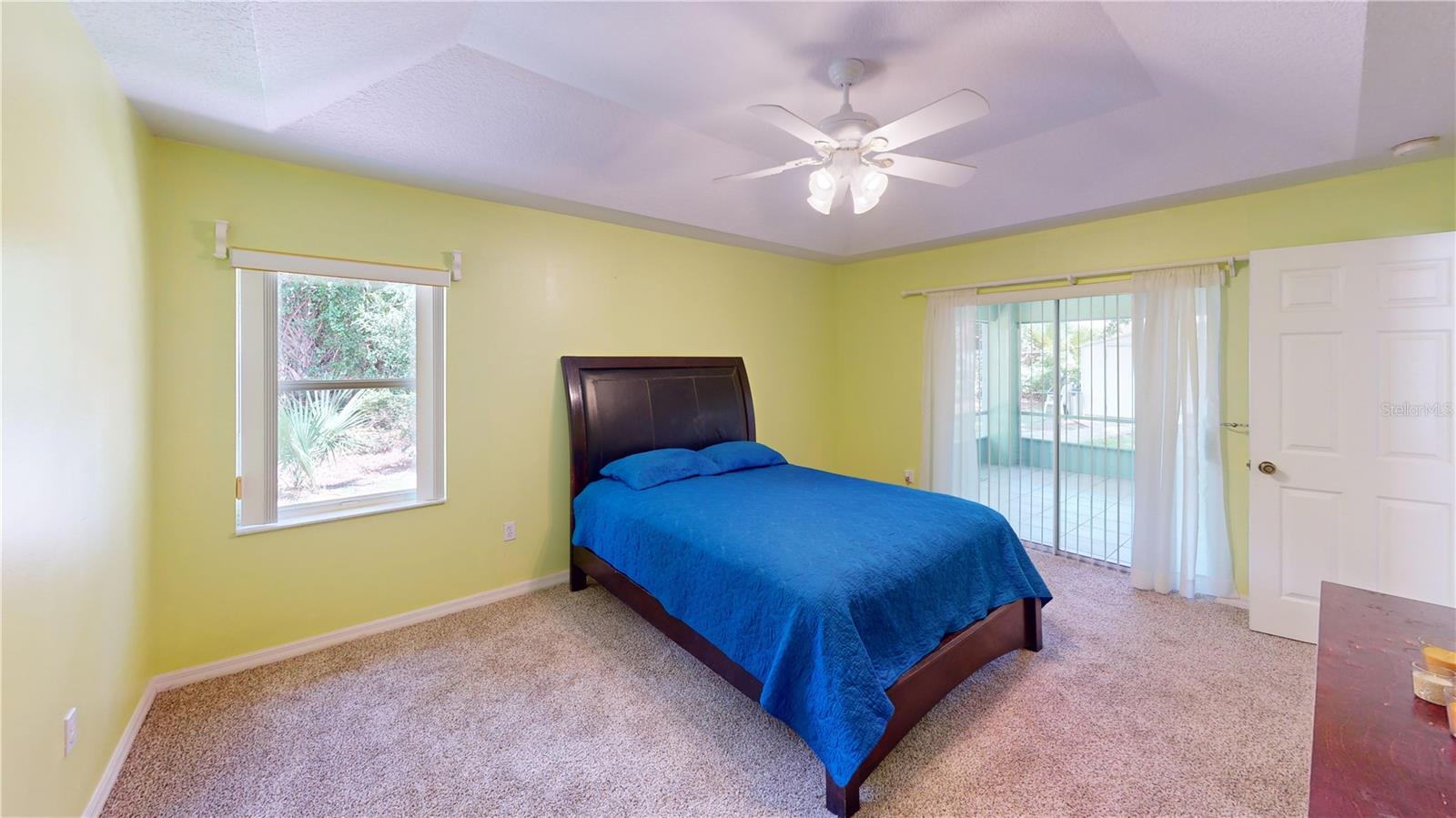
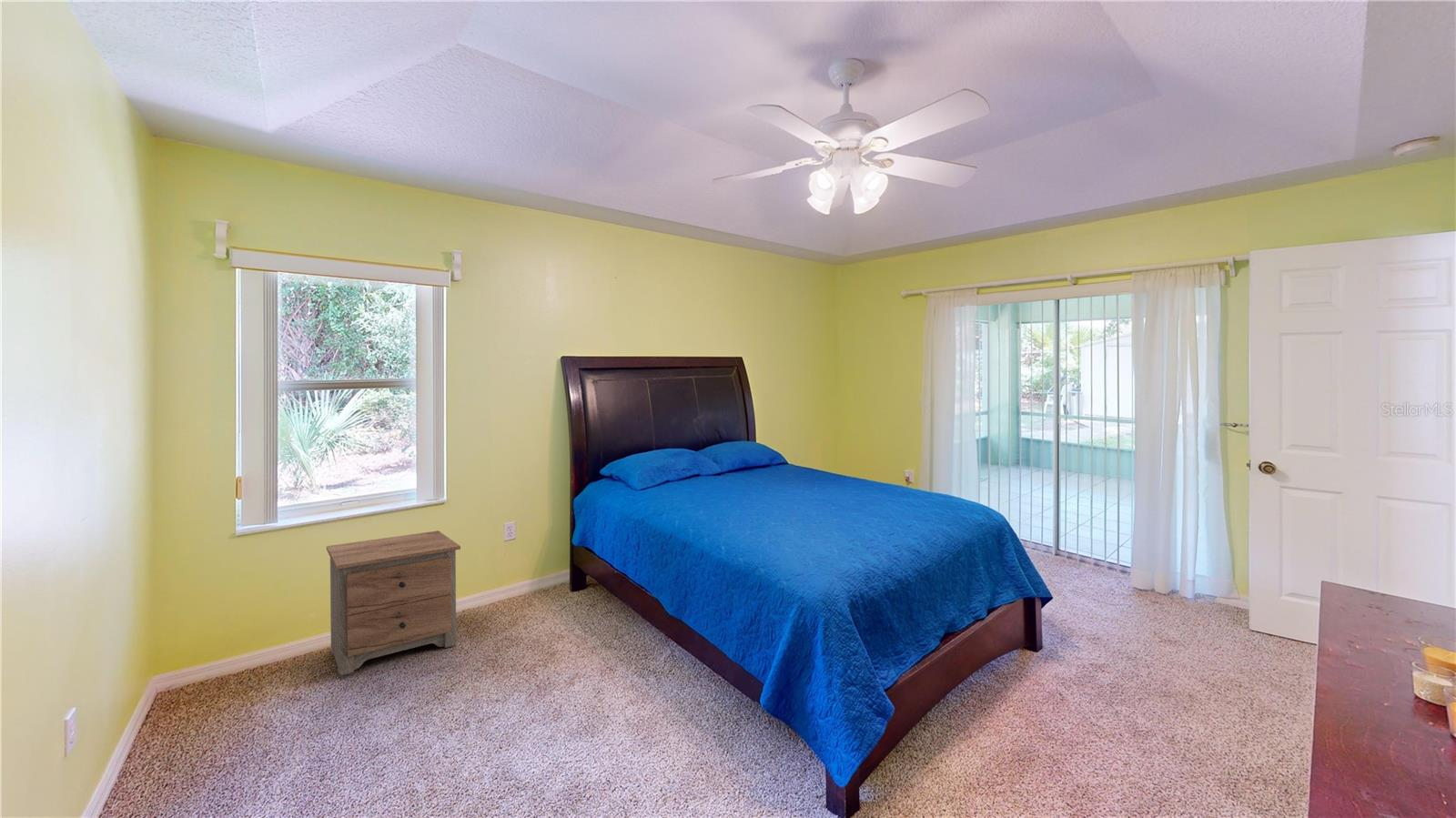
+ nightstand [326,530,461,676]
